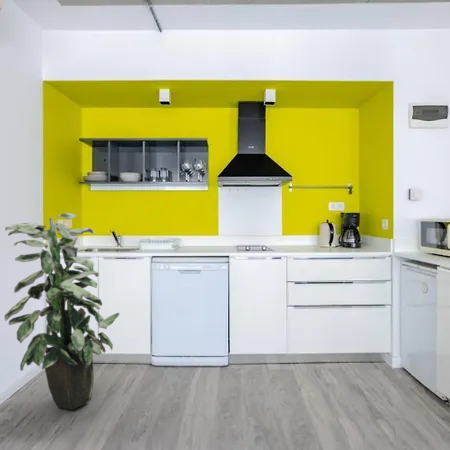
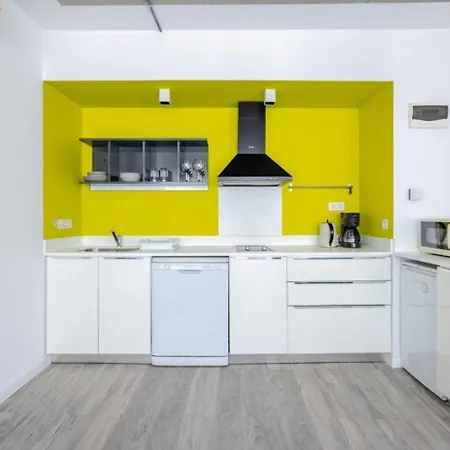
- indoor plant [4,212,120,411]
